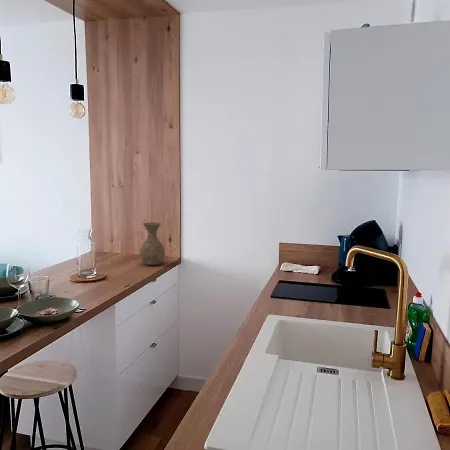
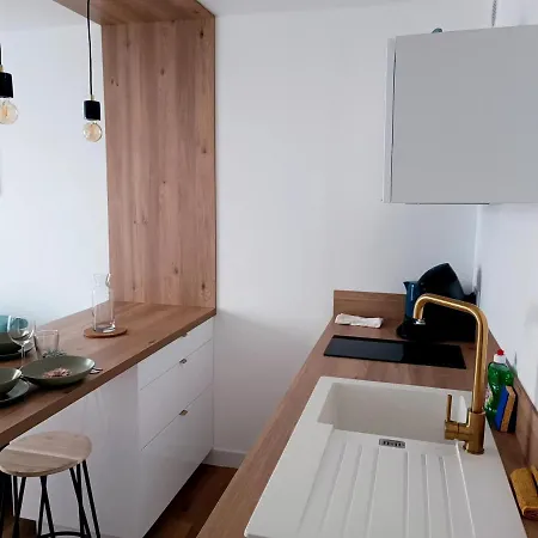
- vase [139,221,166,266]
